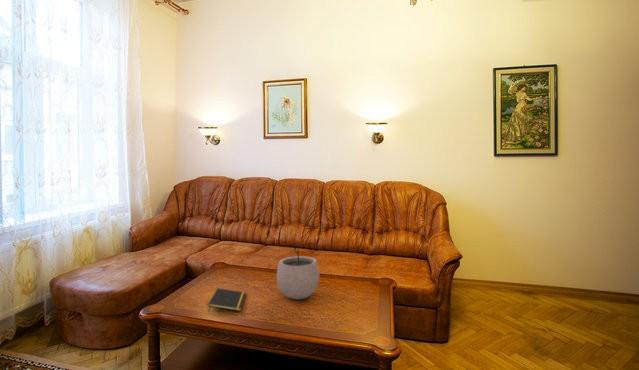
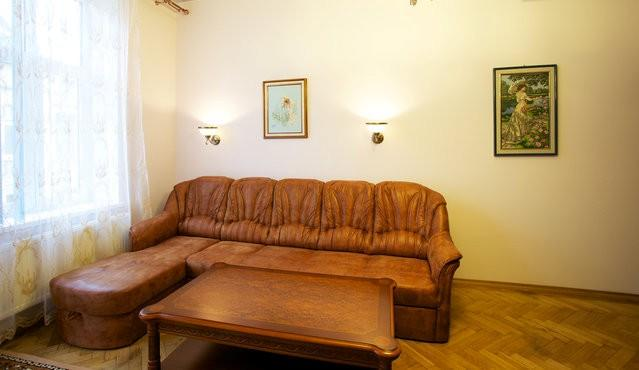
- notepad [207,287,247,314]
- plant pot [276,244,321,300]
